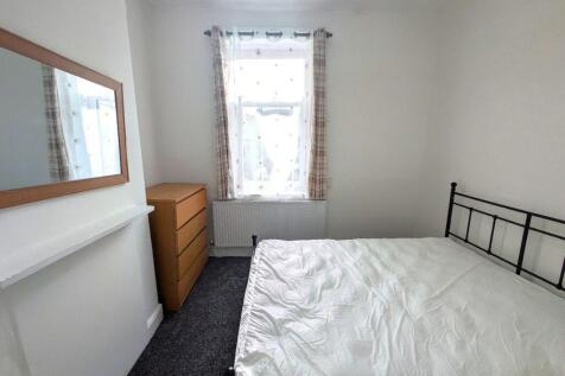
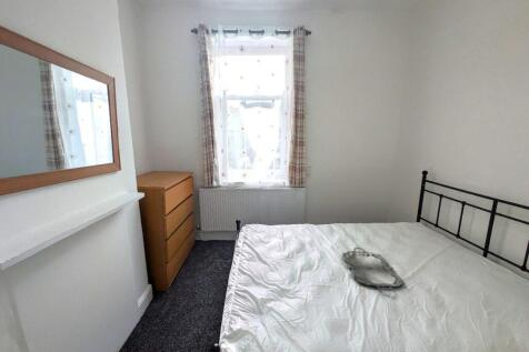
+ serving tray [341,247,406,292]
